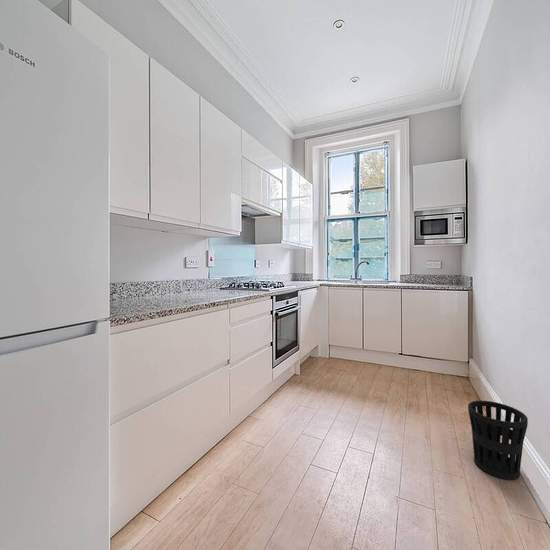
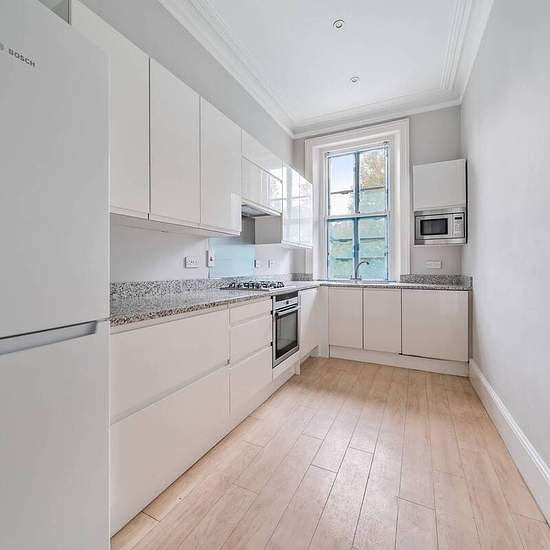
- wastebasket [467,400,529,481]
